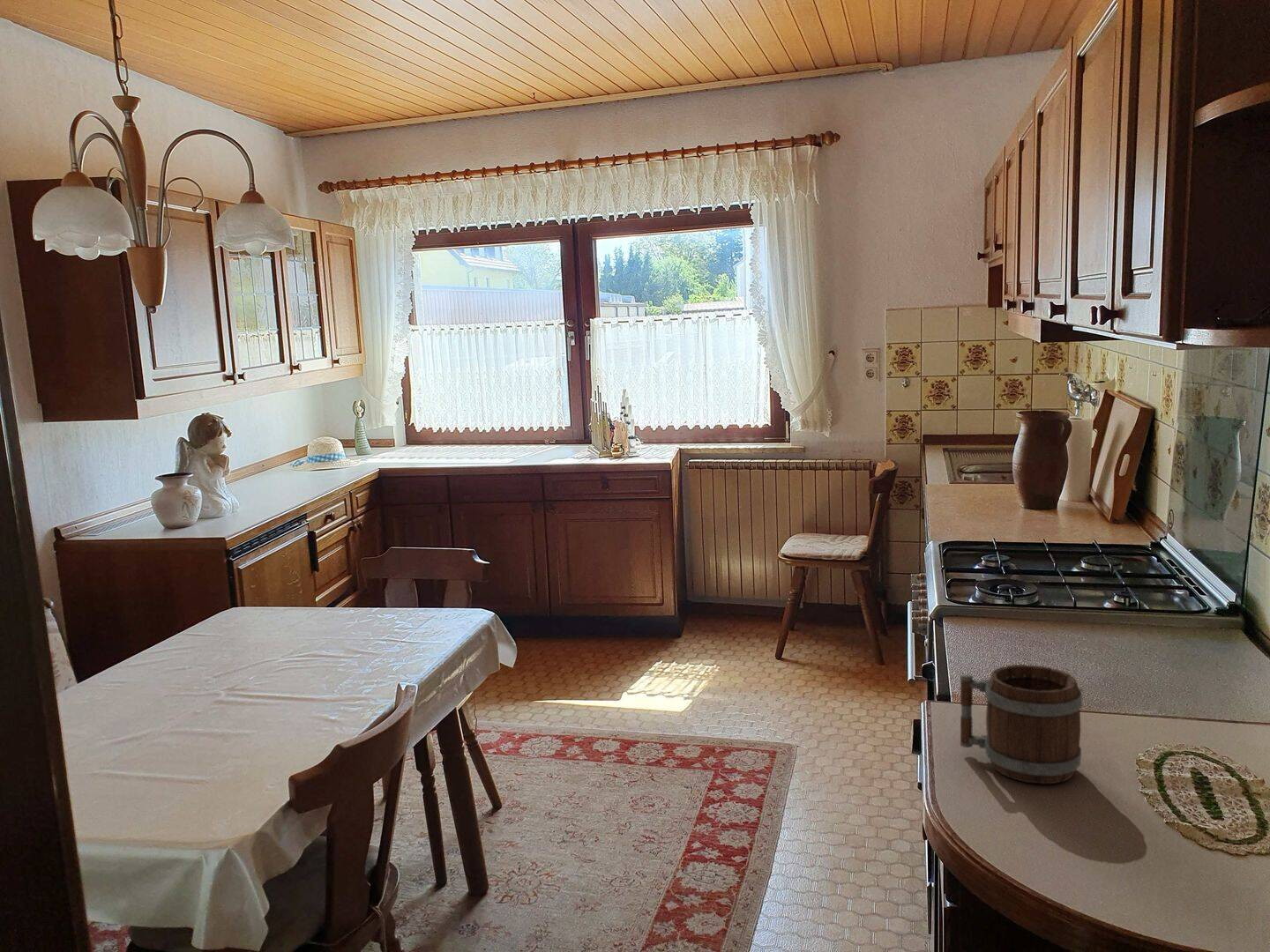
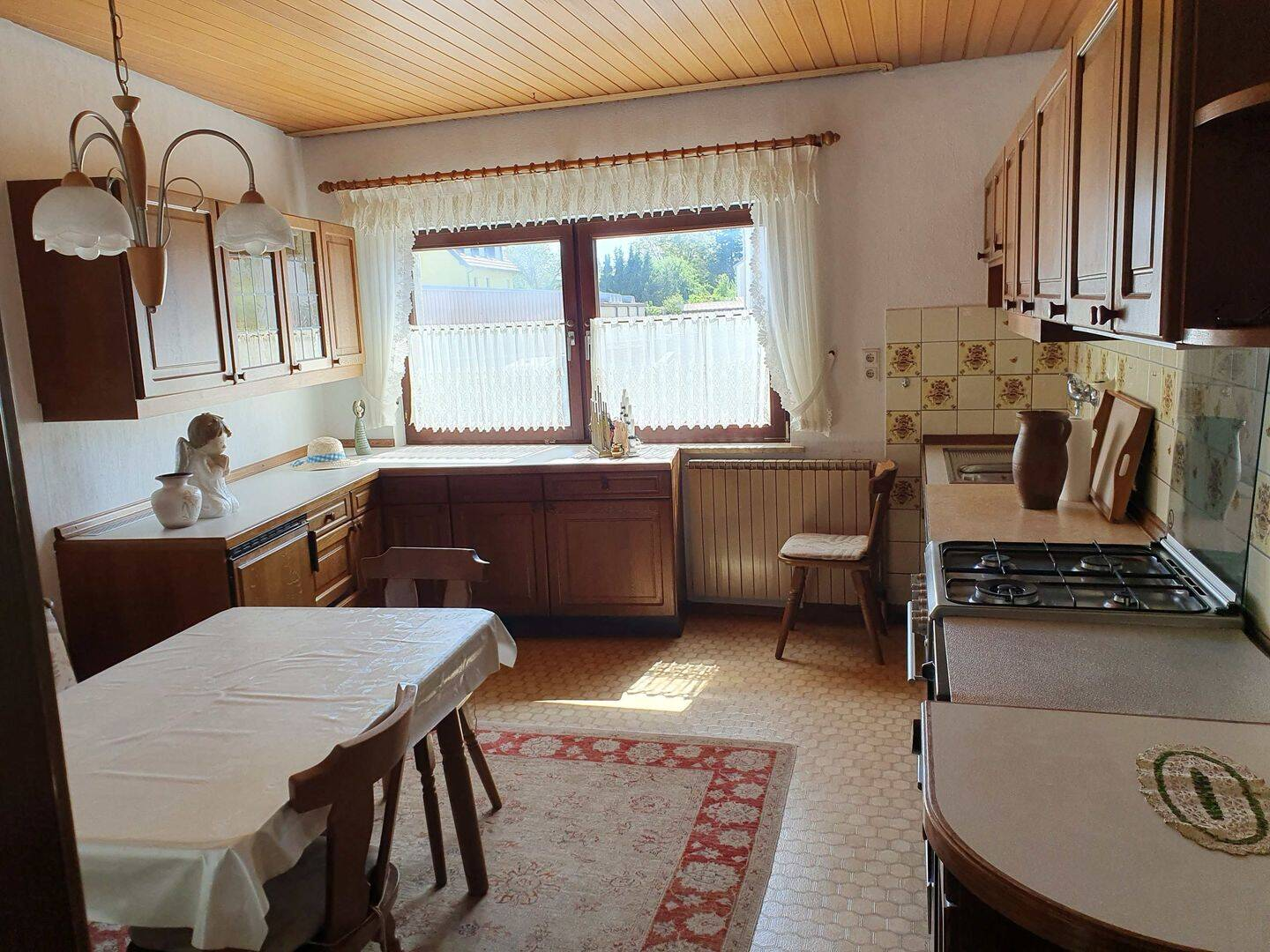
- mug [959,664,1083,785]
